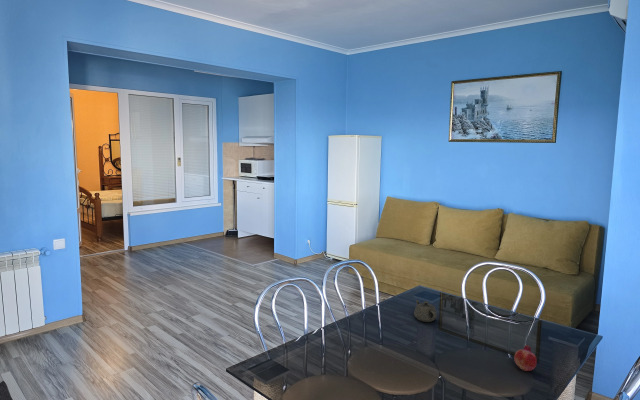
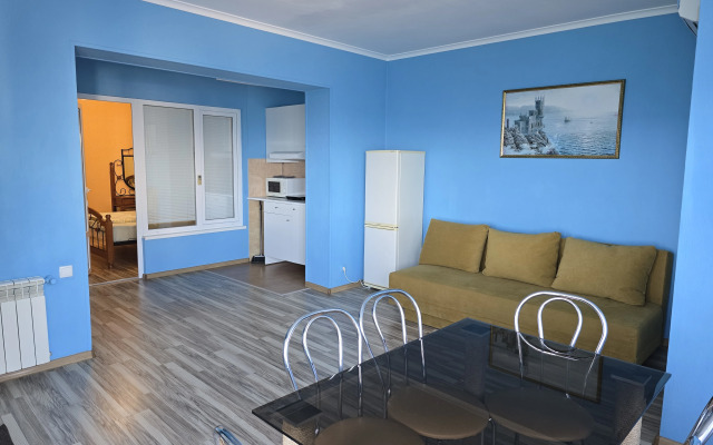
- fruit [513,344,538,372]
- teapot [413,299,438,323]
